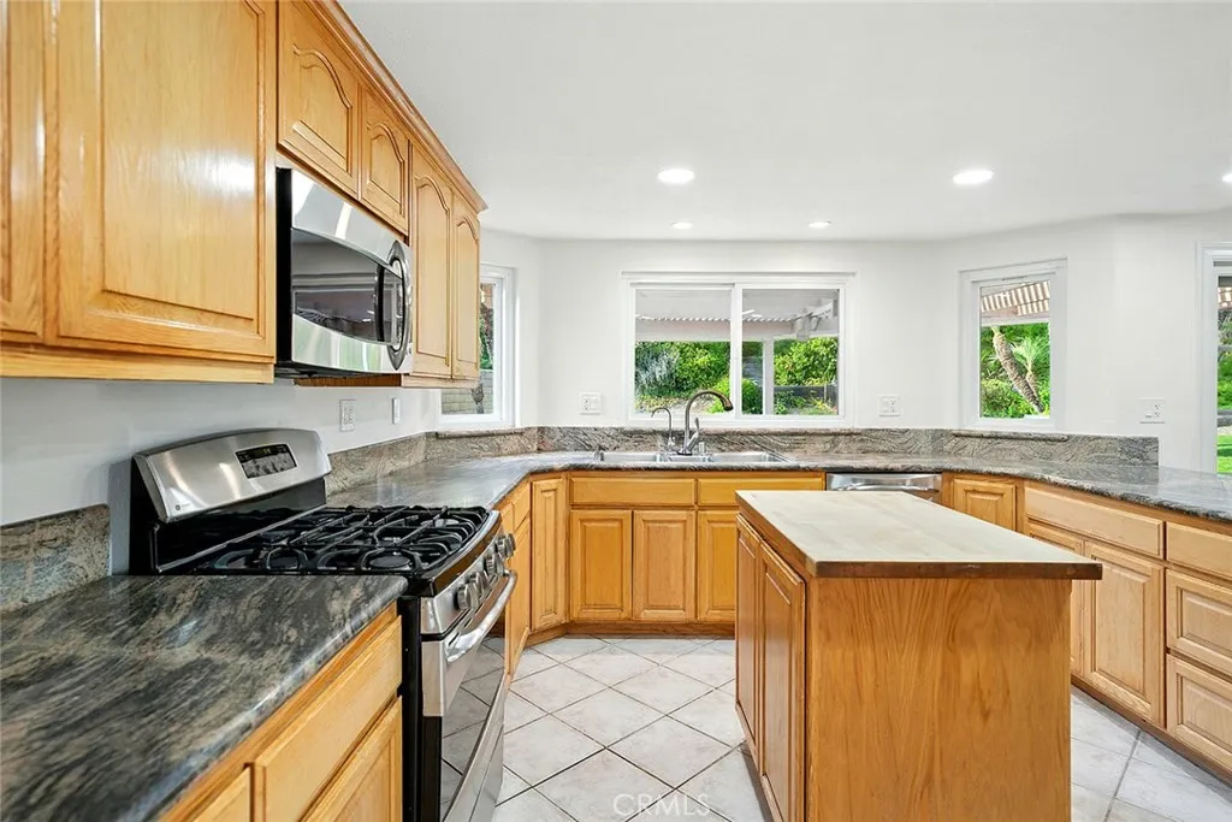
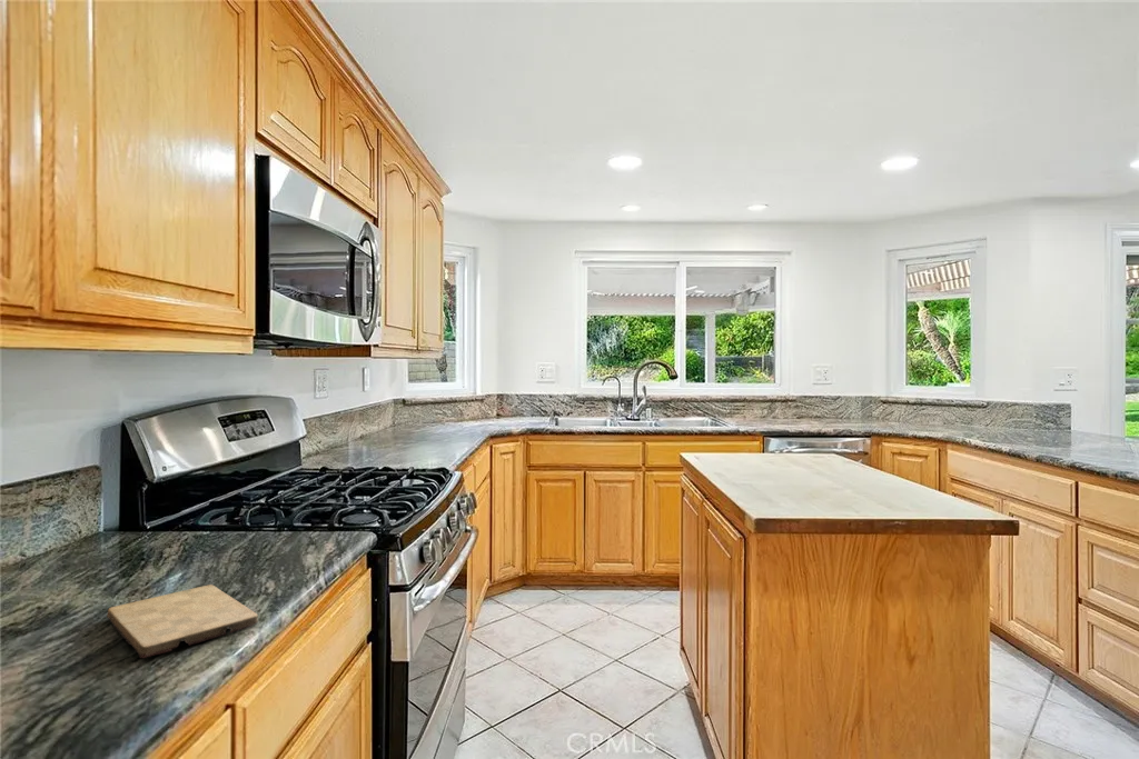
+ cutting board [106,583,259,659]
